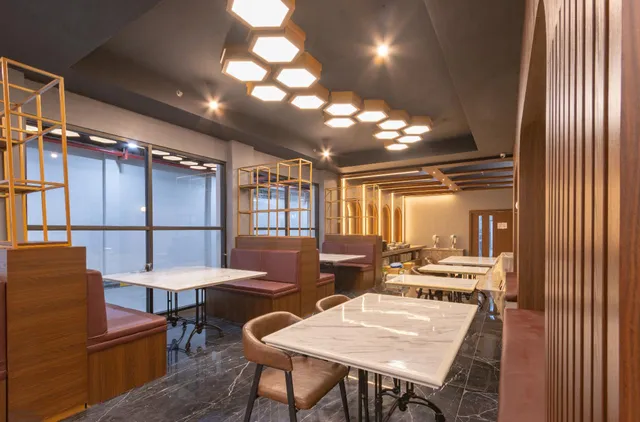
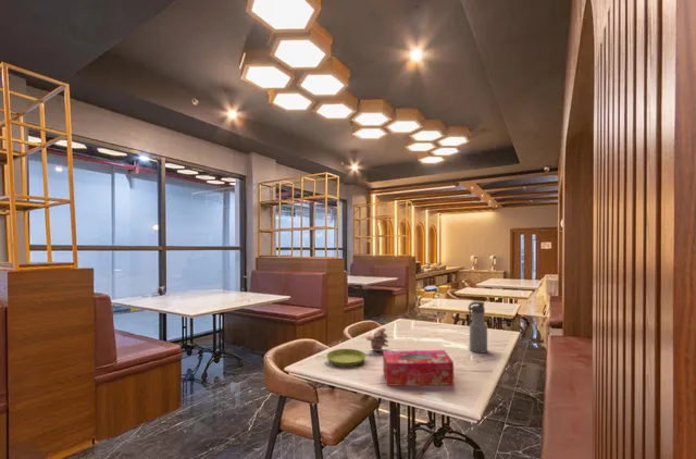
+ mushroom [365,327,389,352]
+ saucer [325,348,366,368]
+ water bottle [468,300,488,353]
+ tissue box [382,349,455,387]
